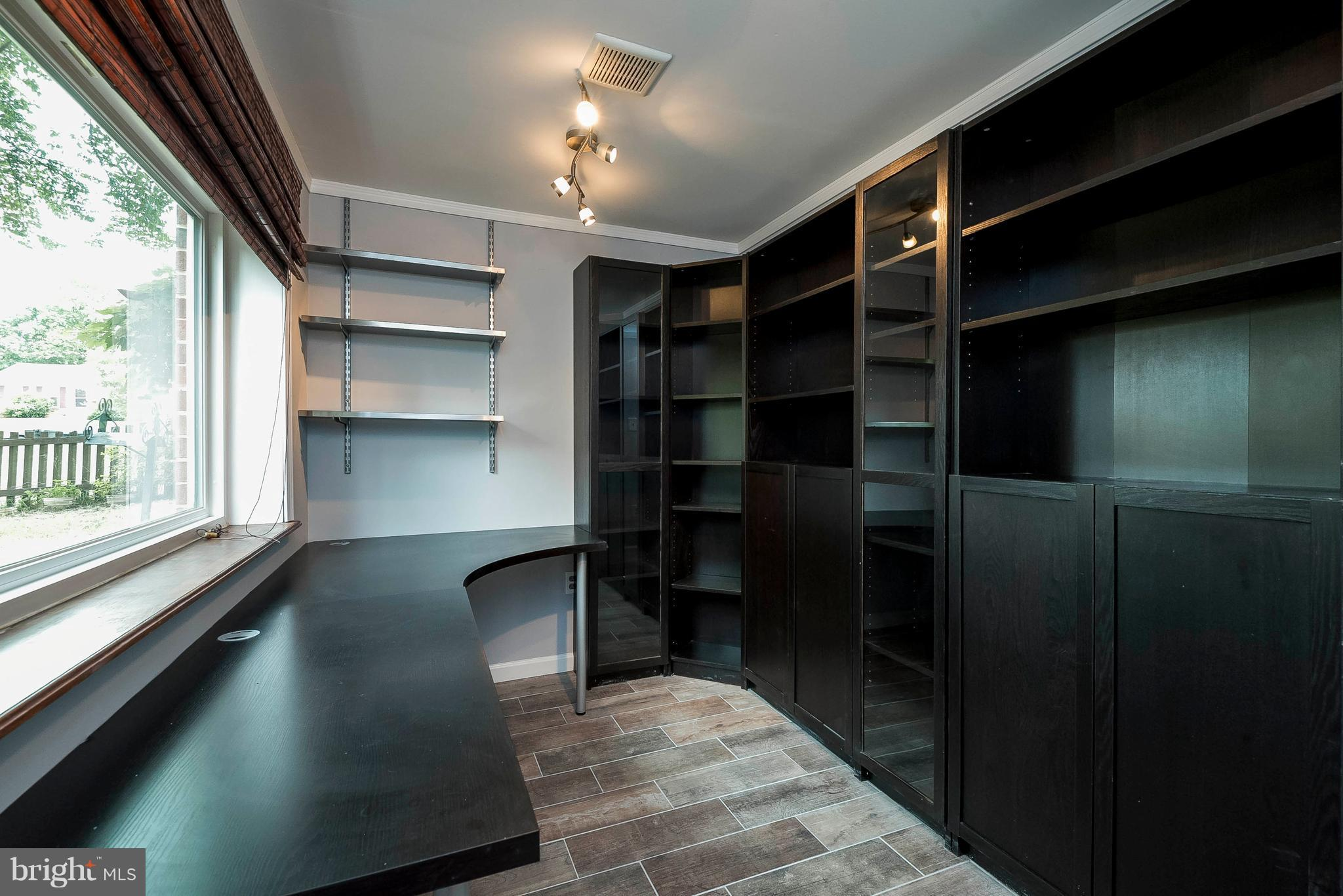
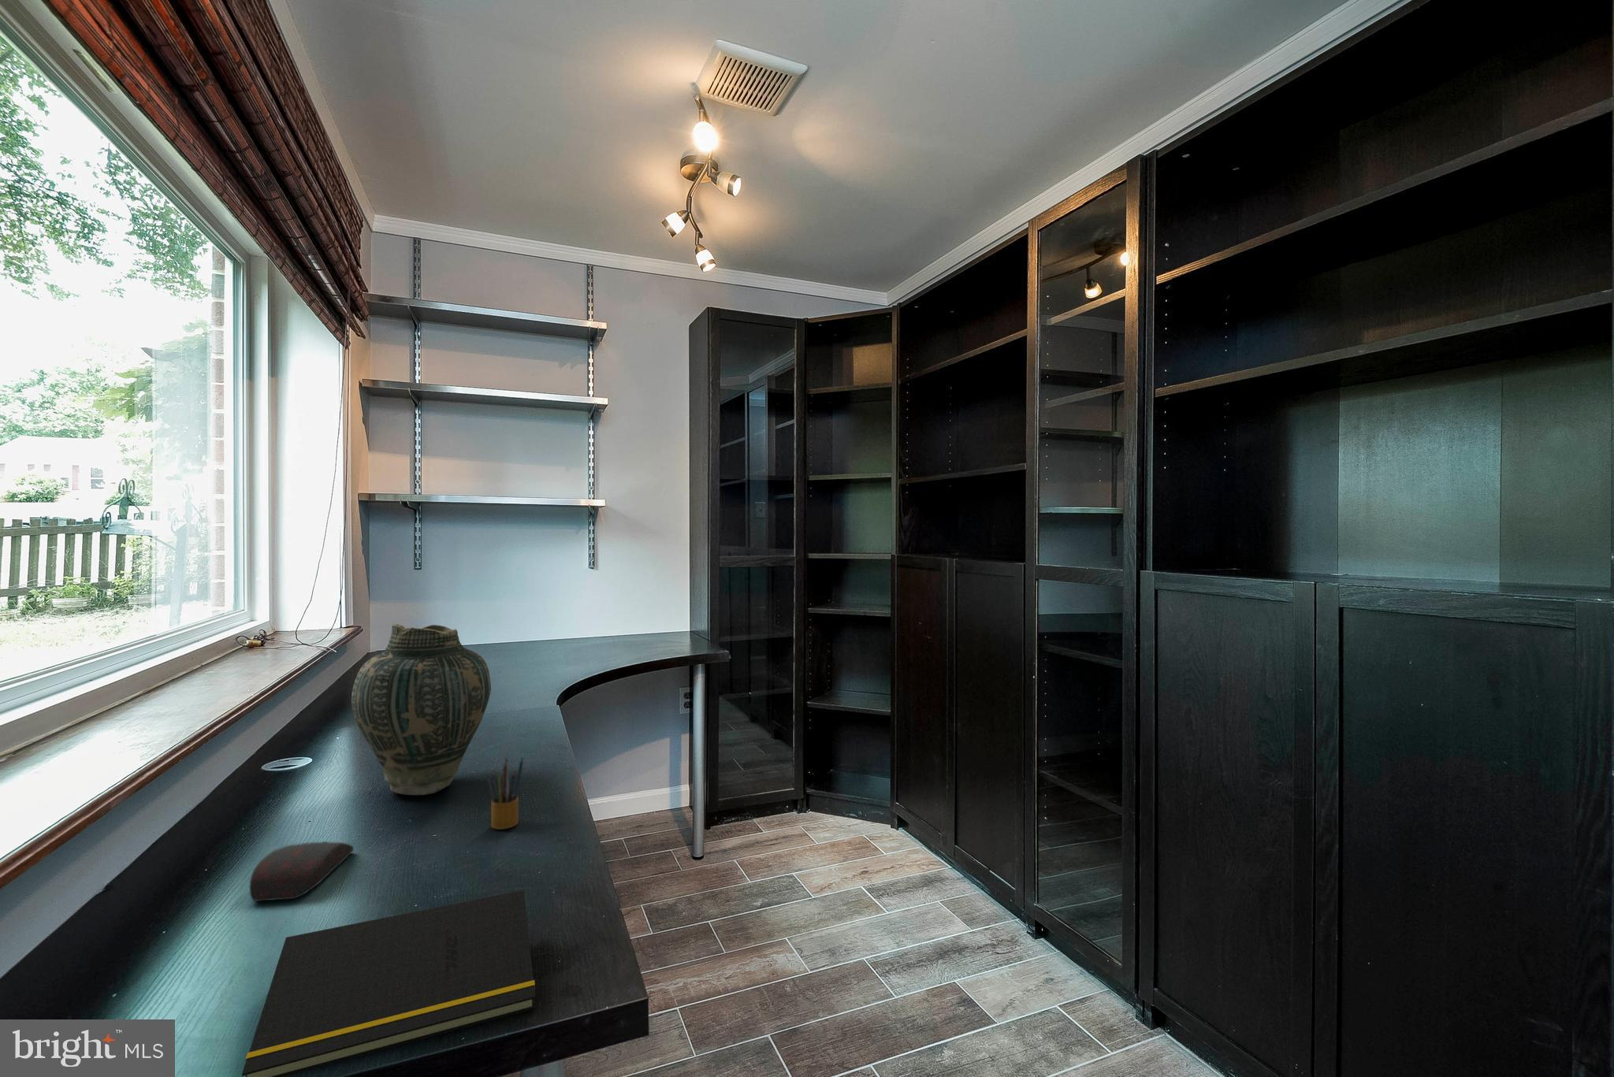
+ computer mouse [249,841,355,902]
+ notepad [242,888,536,1077]
+ pencil box [487,756,524,831]
+ vase [351,623,492,796]
